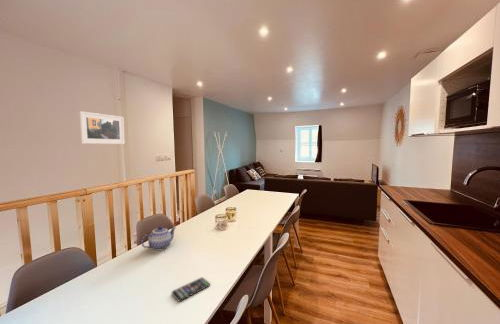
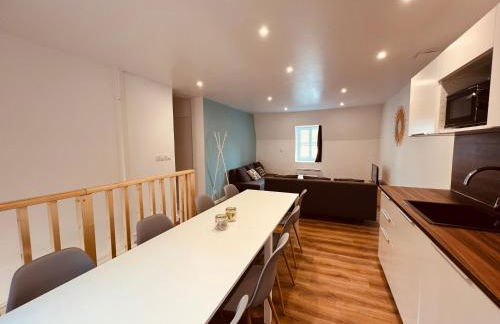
- smartphone [171,277,211,302]
- teapot [140,225,177,252]
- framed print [78,110,126,145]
